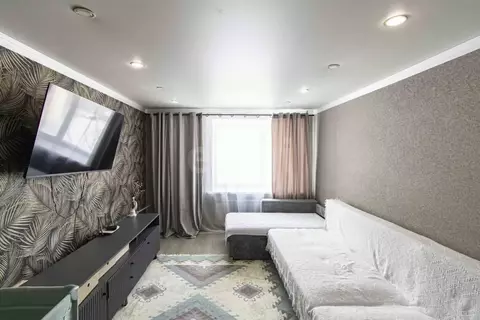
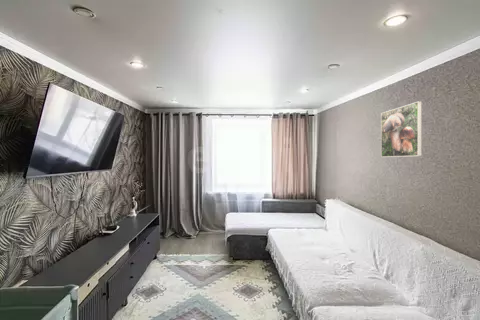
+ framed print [380,101,423,158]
